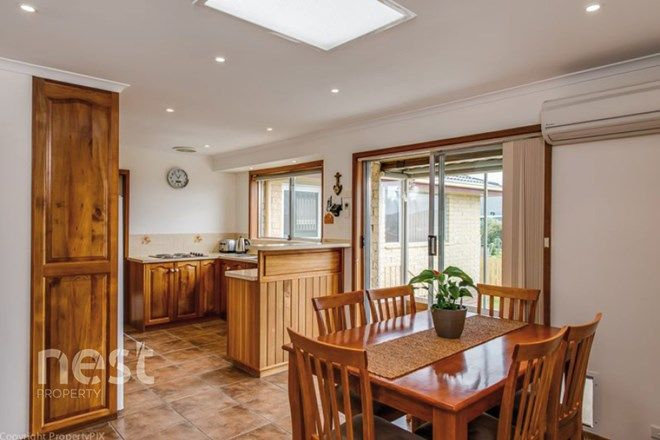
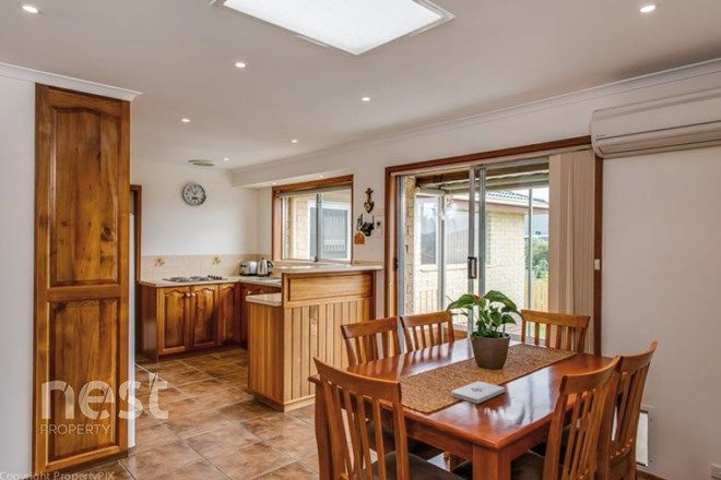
+ notepad [450,381,506,405]
